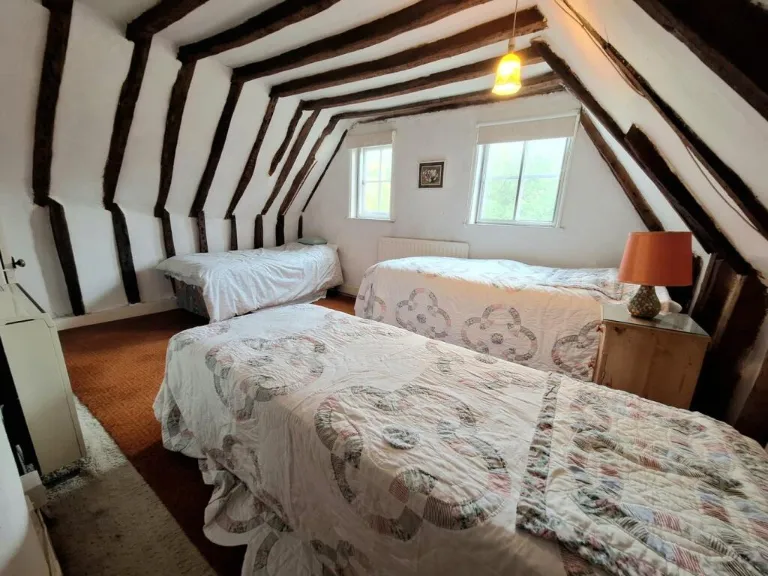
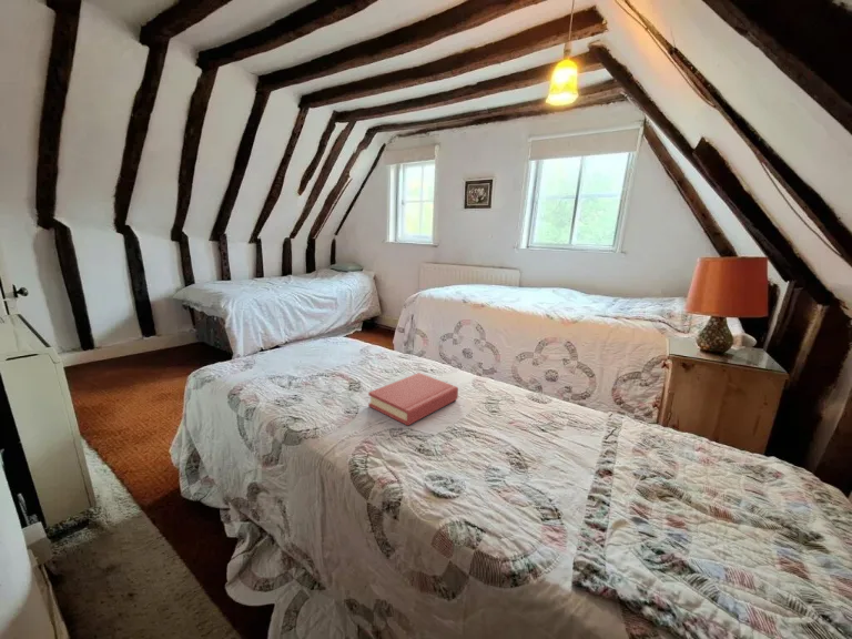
+ hardback book [367,372,459,427]
